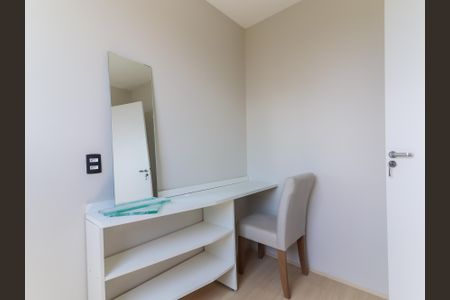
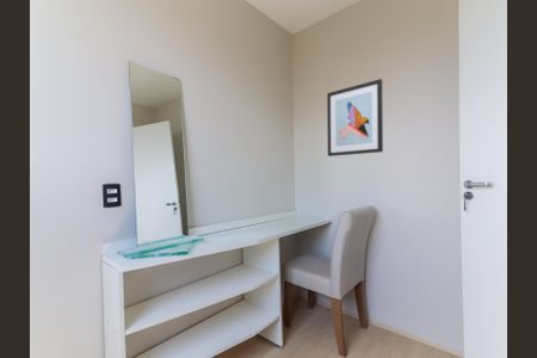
+ wall art [326,78,384,158]
